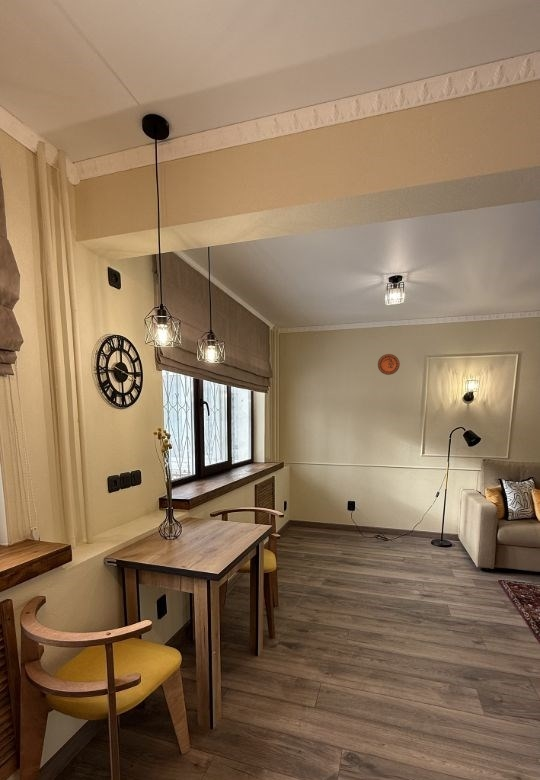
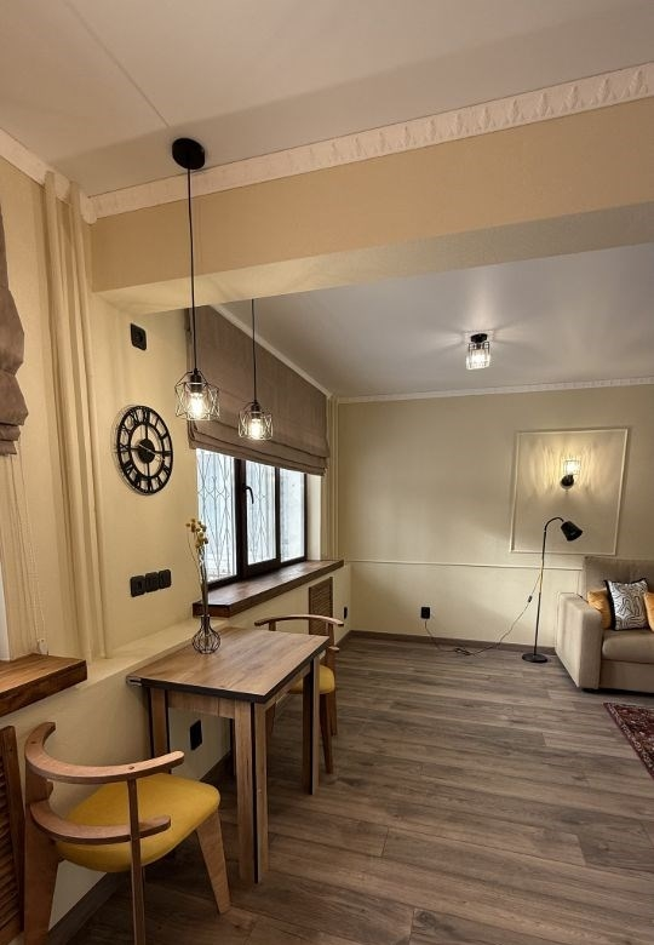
- decorative plate [377,353,401,376]
